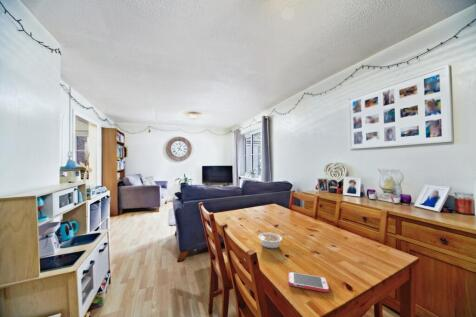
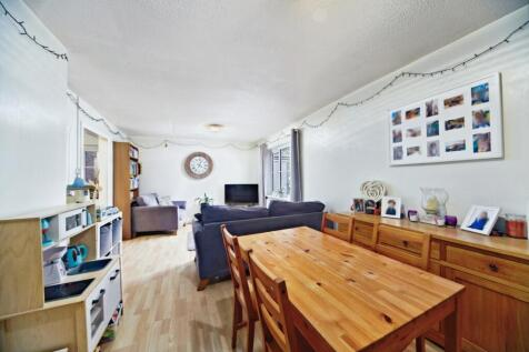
- legume [258,229,283,250]
- smartphone [287,271,330,293]
